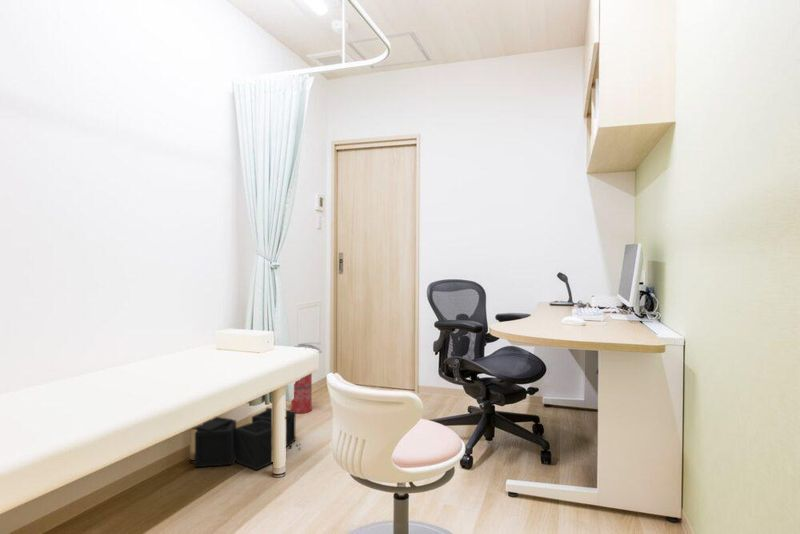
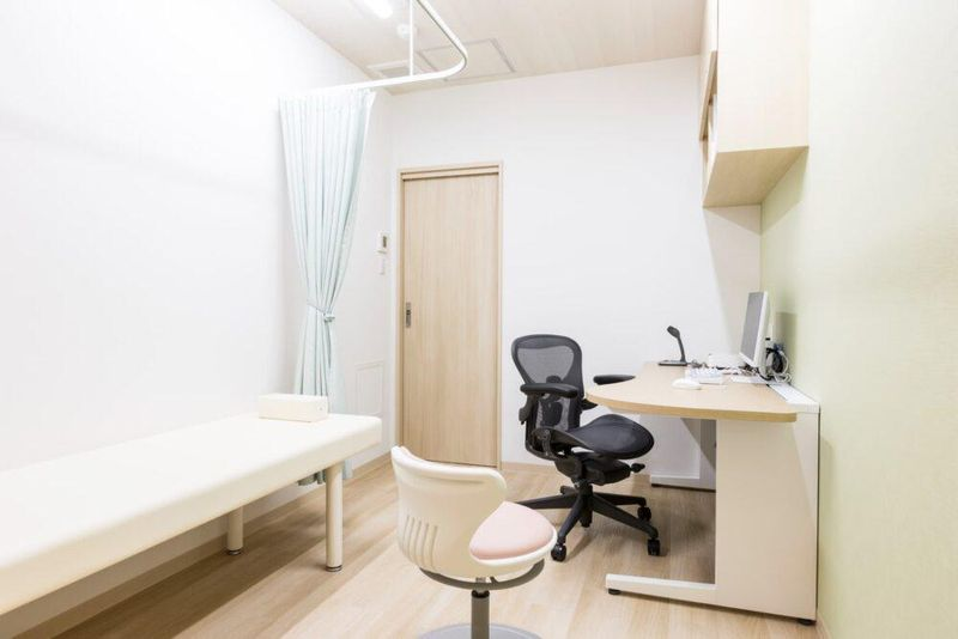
- fire extinguisher [290,341,323,414]
- storage bin [191,407,301,471]
